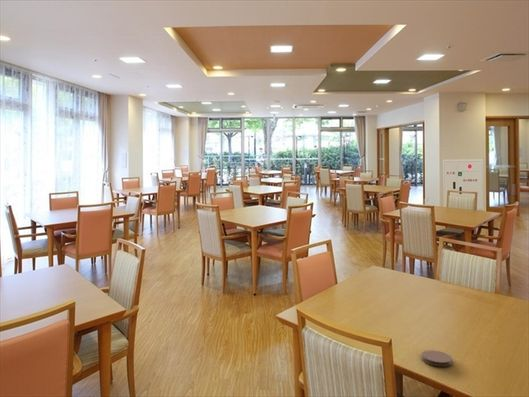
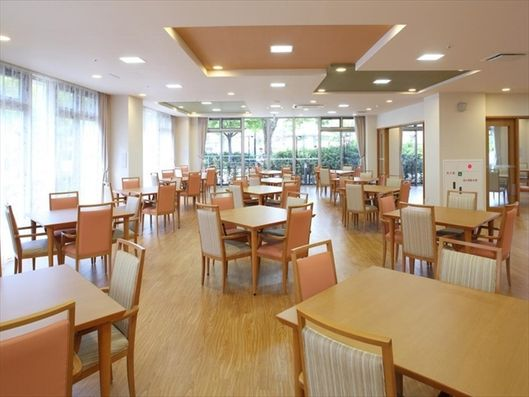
- coaster [420,349,453,367]
